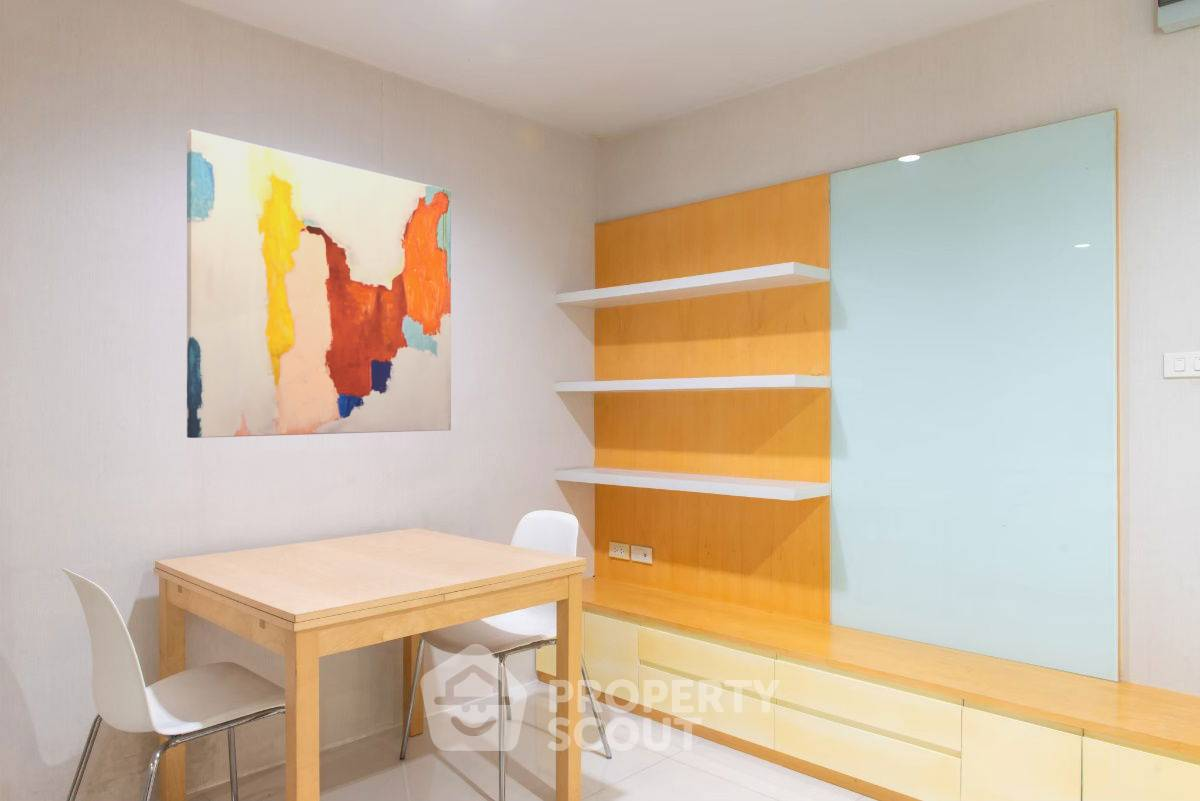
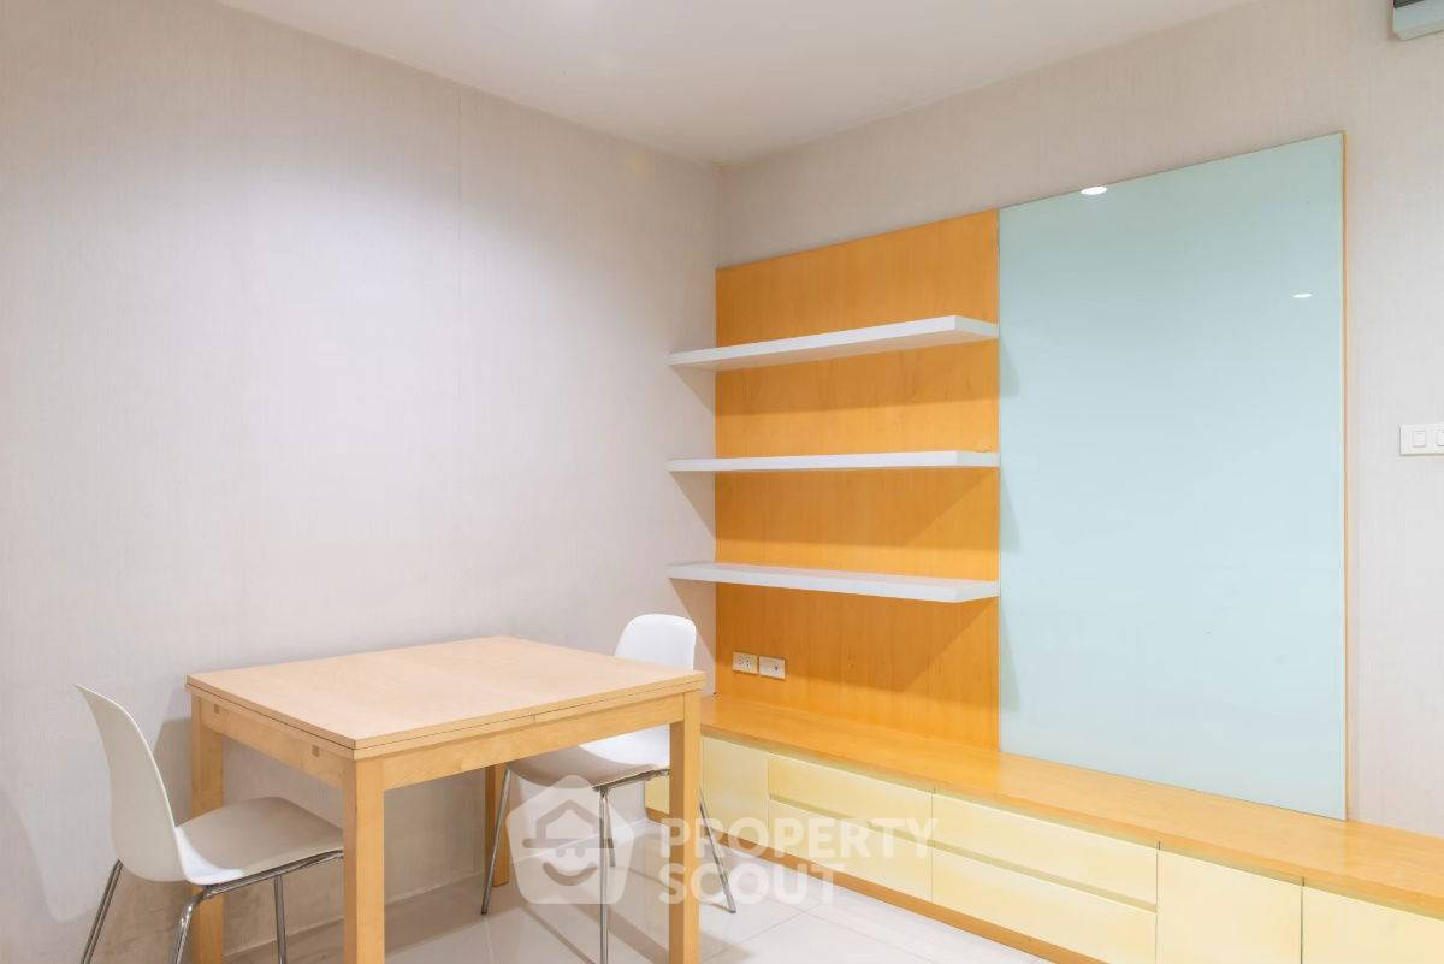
- wall art [186,129,452,439]
